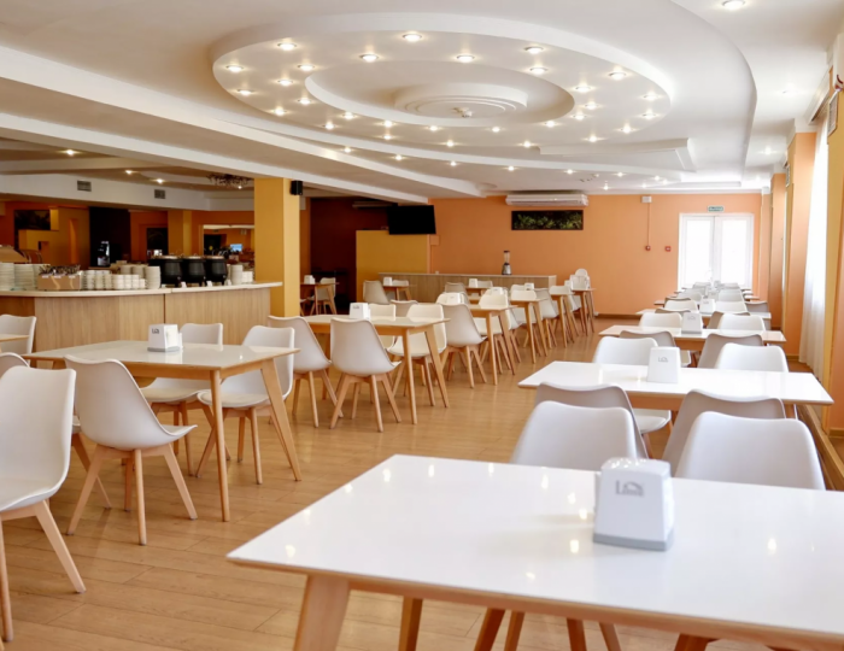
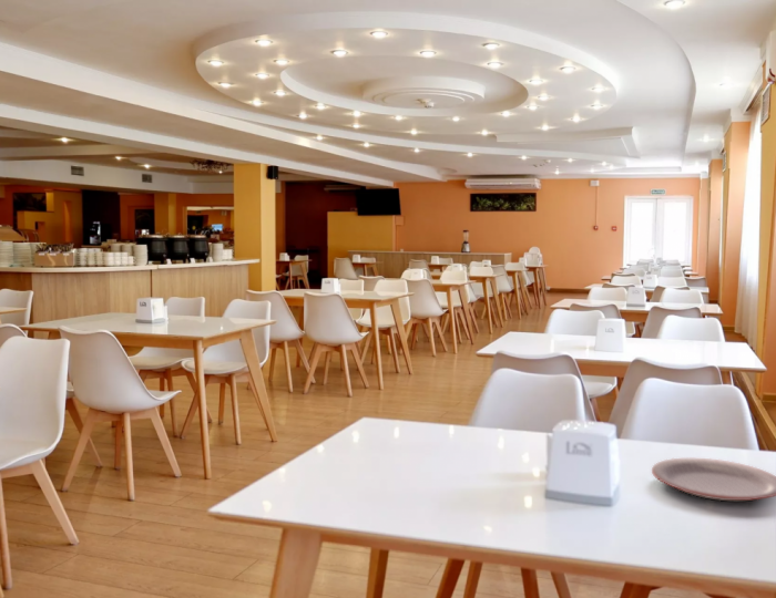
+ plate [651,457,776,502]
